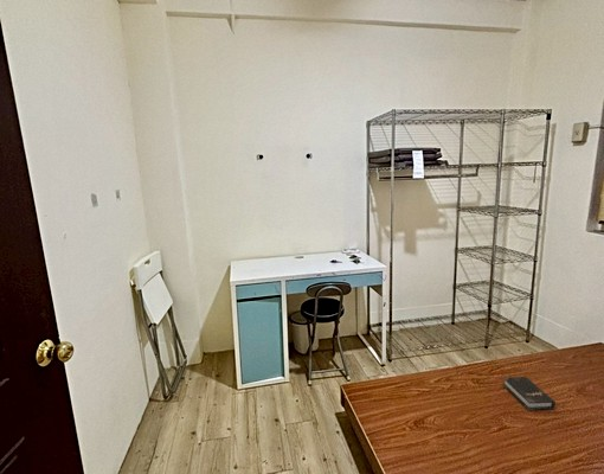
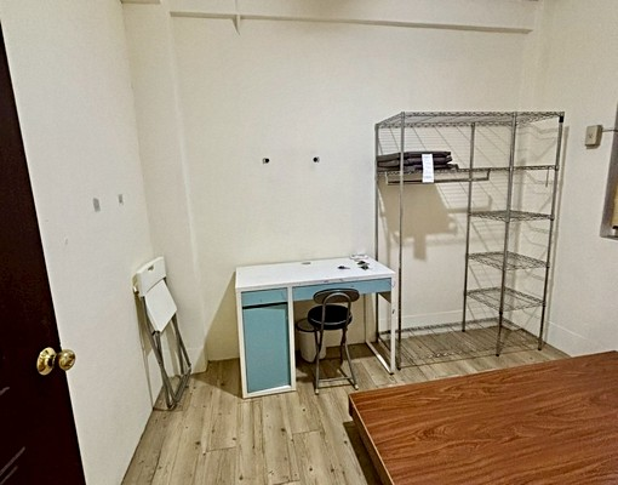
- hardback book [502,376,557,411]
